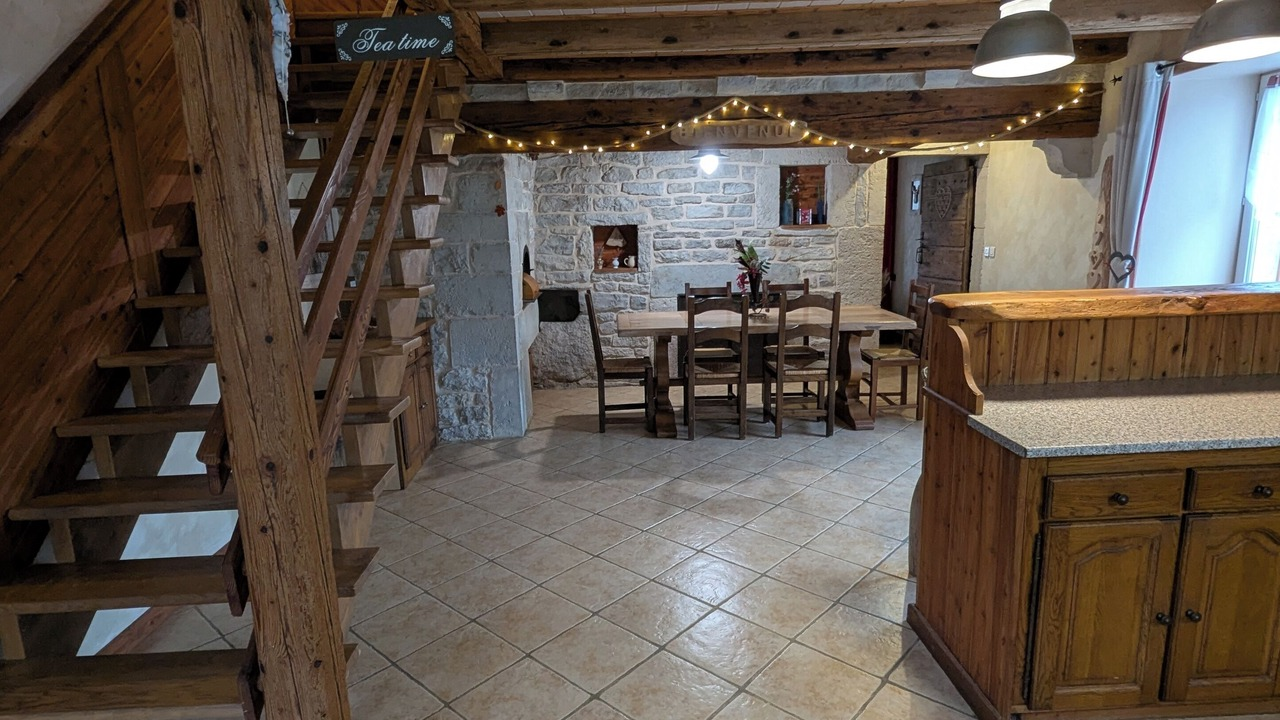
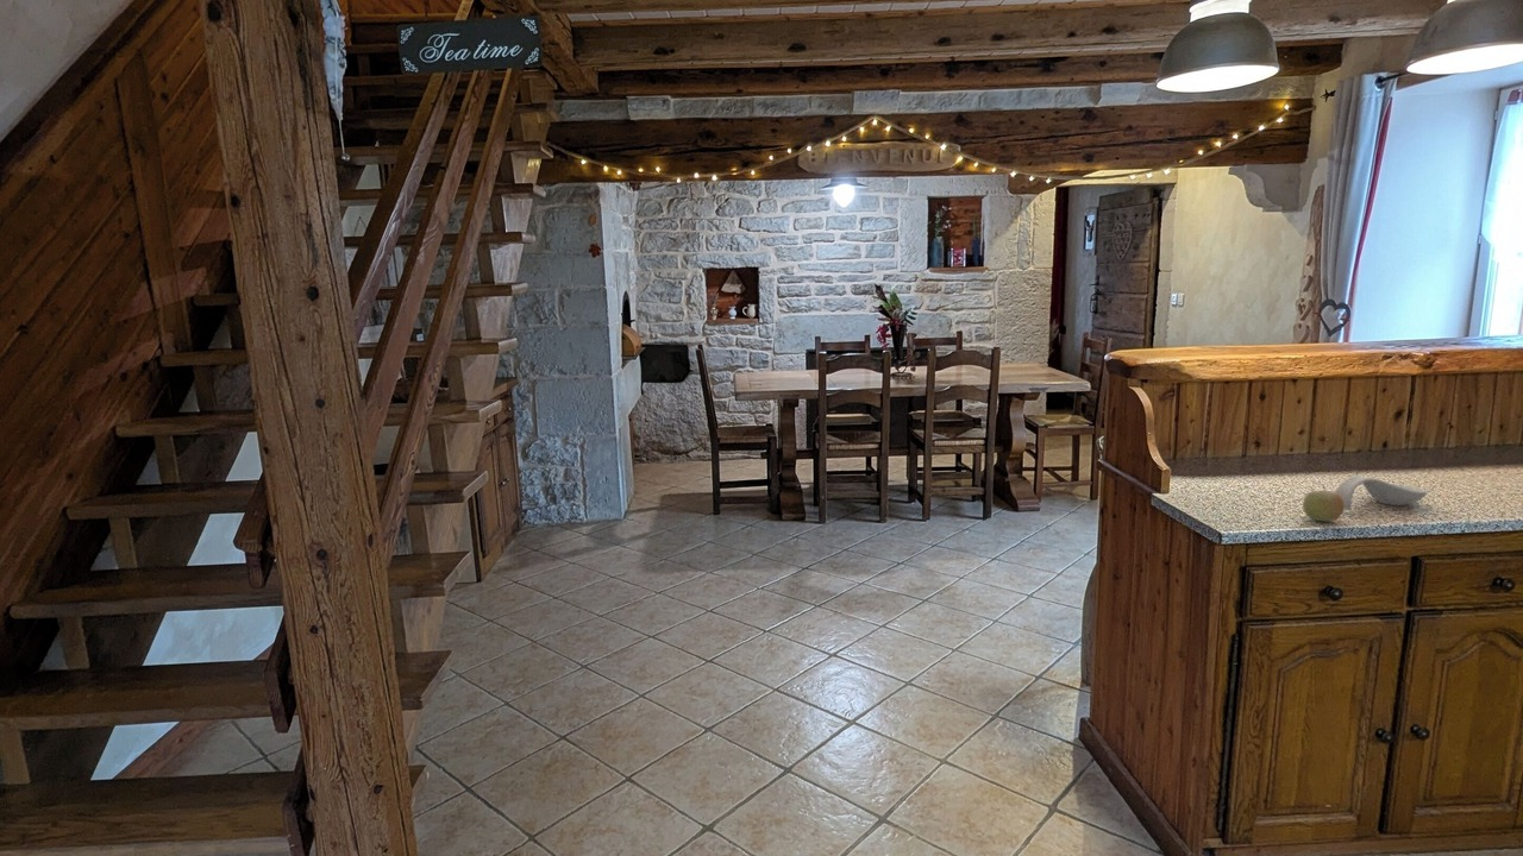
+ fruit [1302,485,1345,523]
+ spoon rest [1334,474,1429,511]
